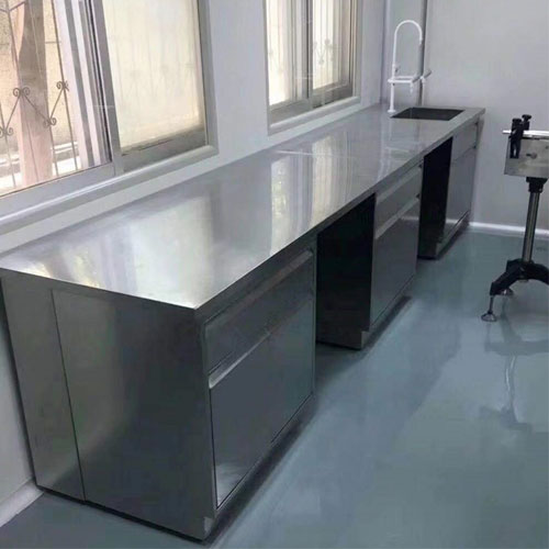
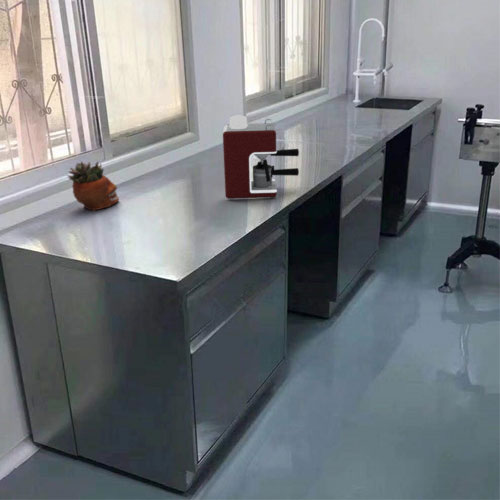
+ coffee maker [222,114,300,200]
+ succulent planter [66,160,120,211]
